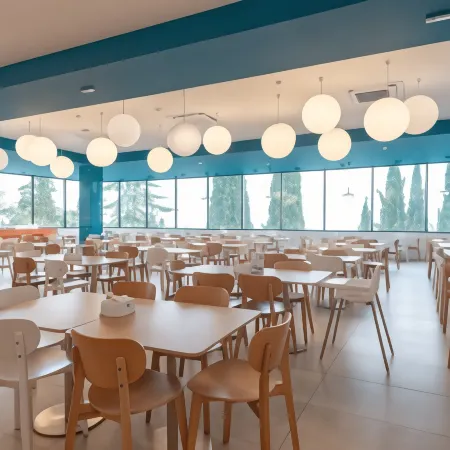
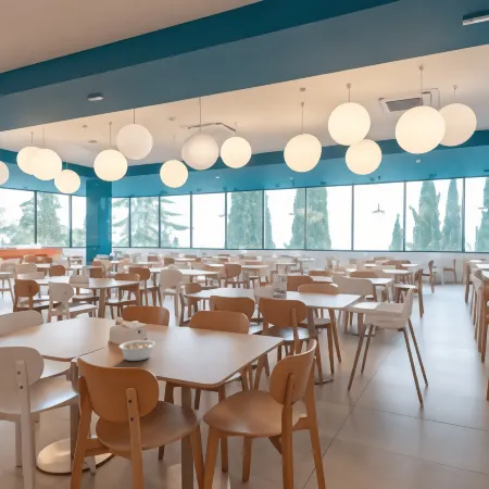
+ legume [117,339,163,362]
